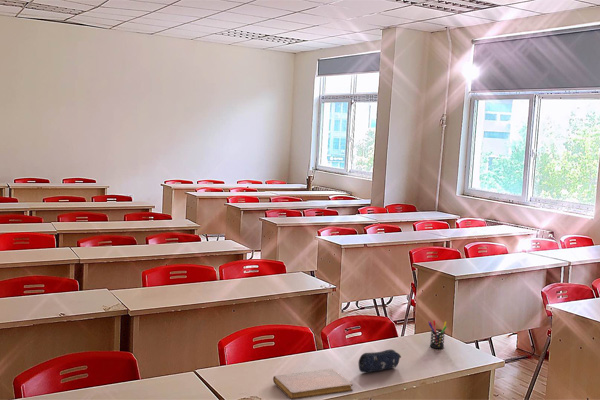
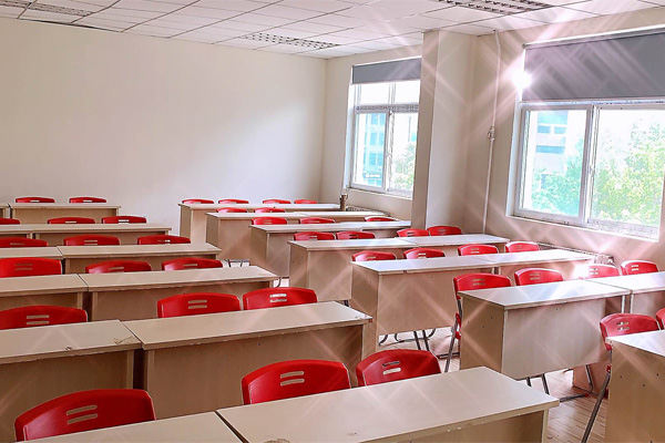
- notebook [272,368,354,400]
- pen holder [427,319,448,350]
- pencil case [358,349,402,374]
